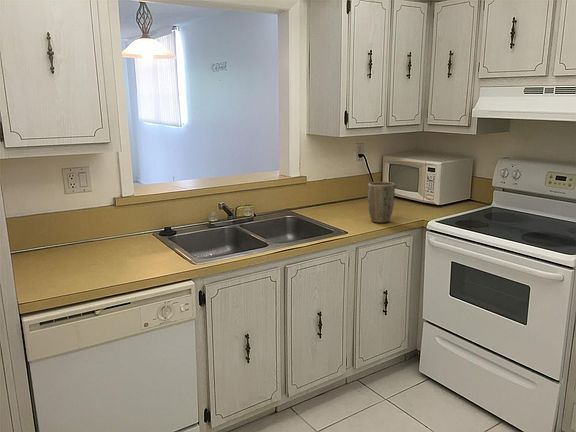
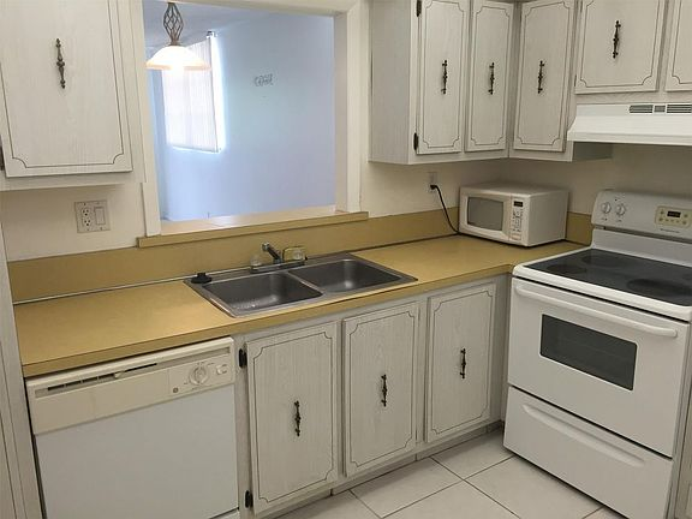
- plant pot [367,181,396,224]
